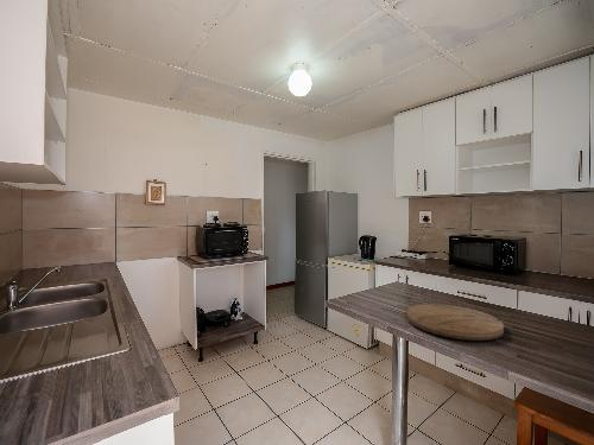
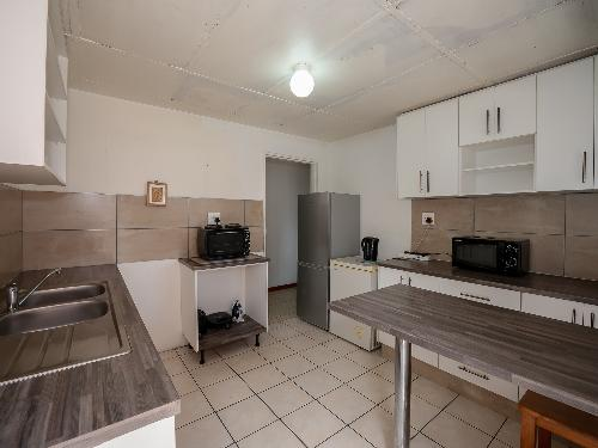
- cutting board [406,303,505,342]
